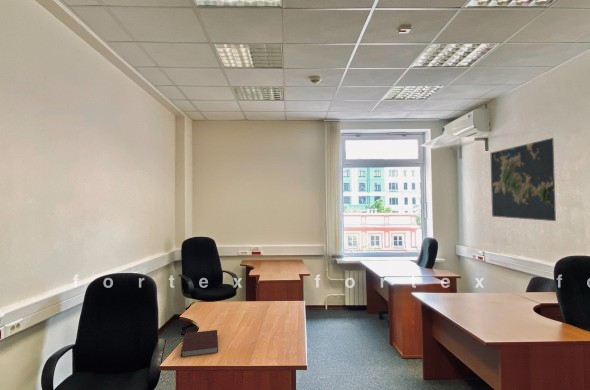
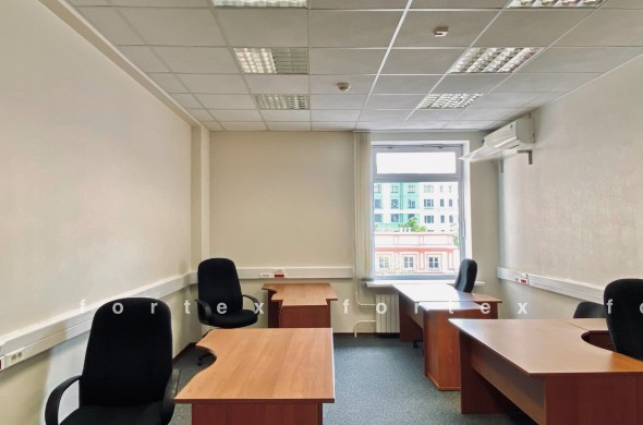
- map [489,137,557,222]
- notebook [180,329,219,358]
